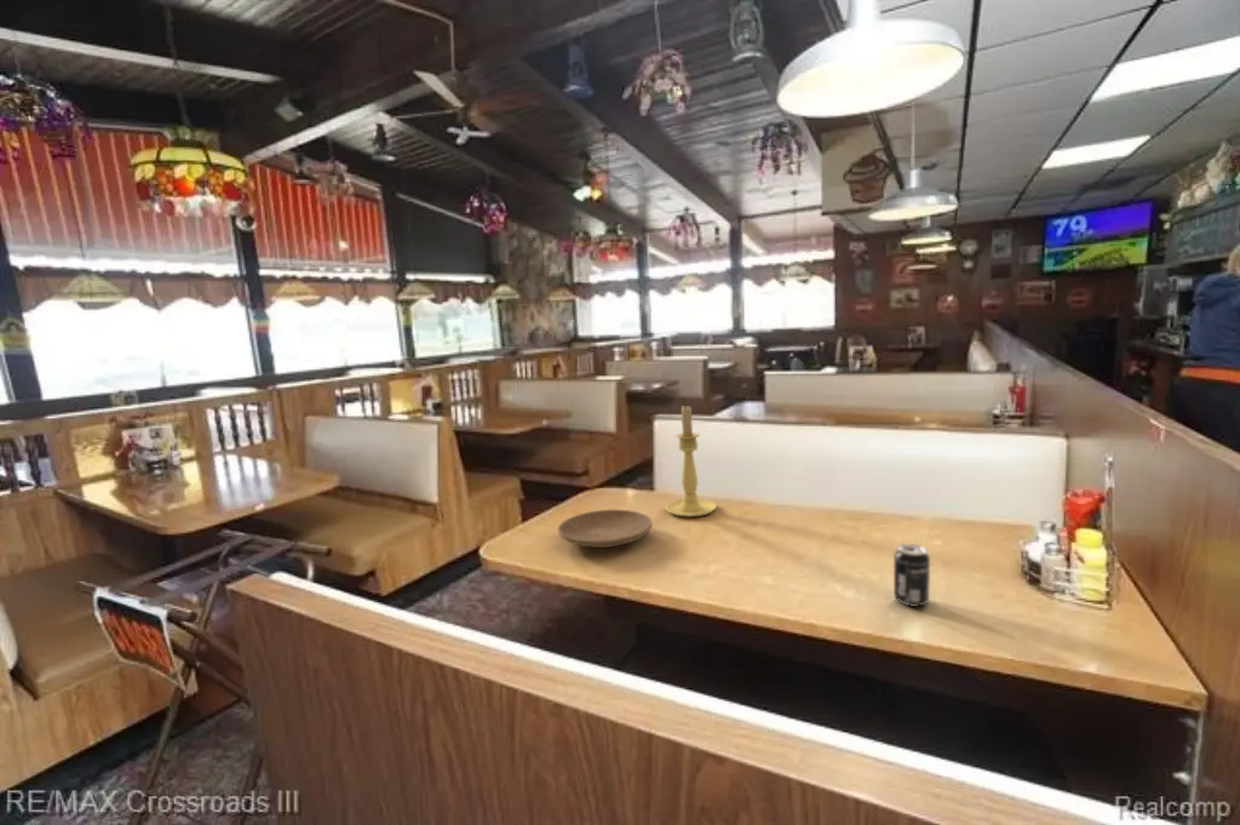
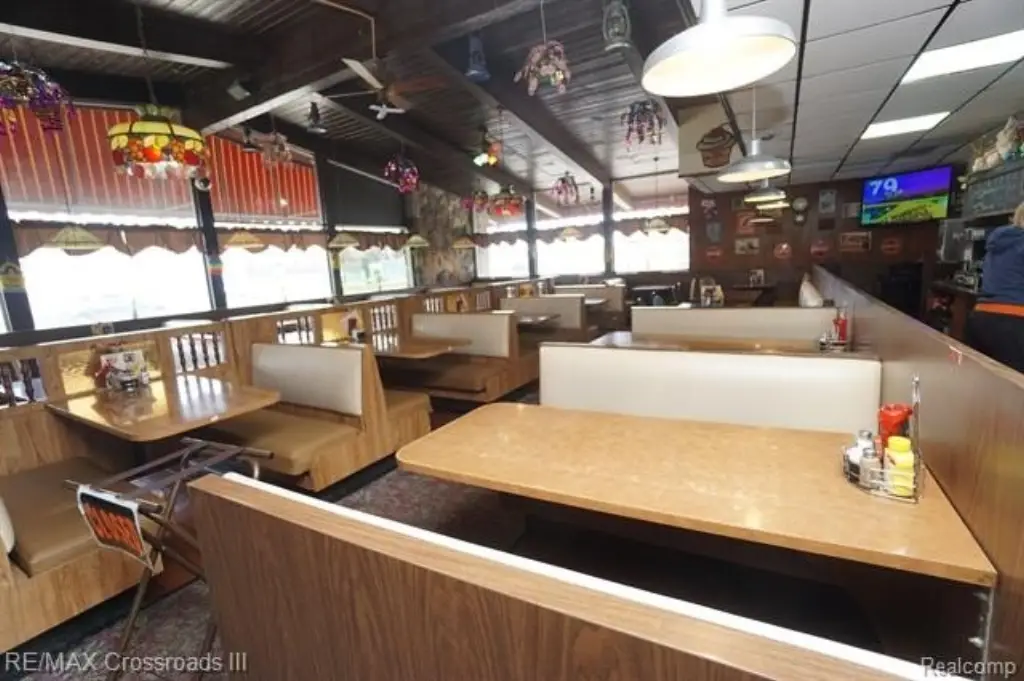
- candle holder [664,405,718,519]
- plate [557,509,653,549]
- beverage can [892,543,931,608]
